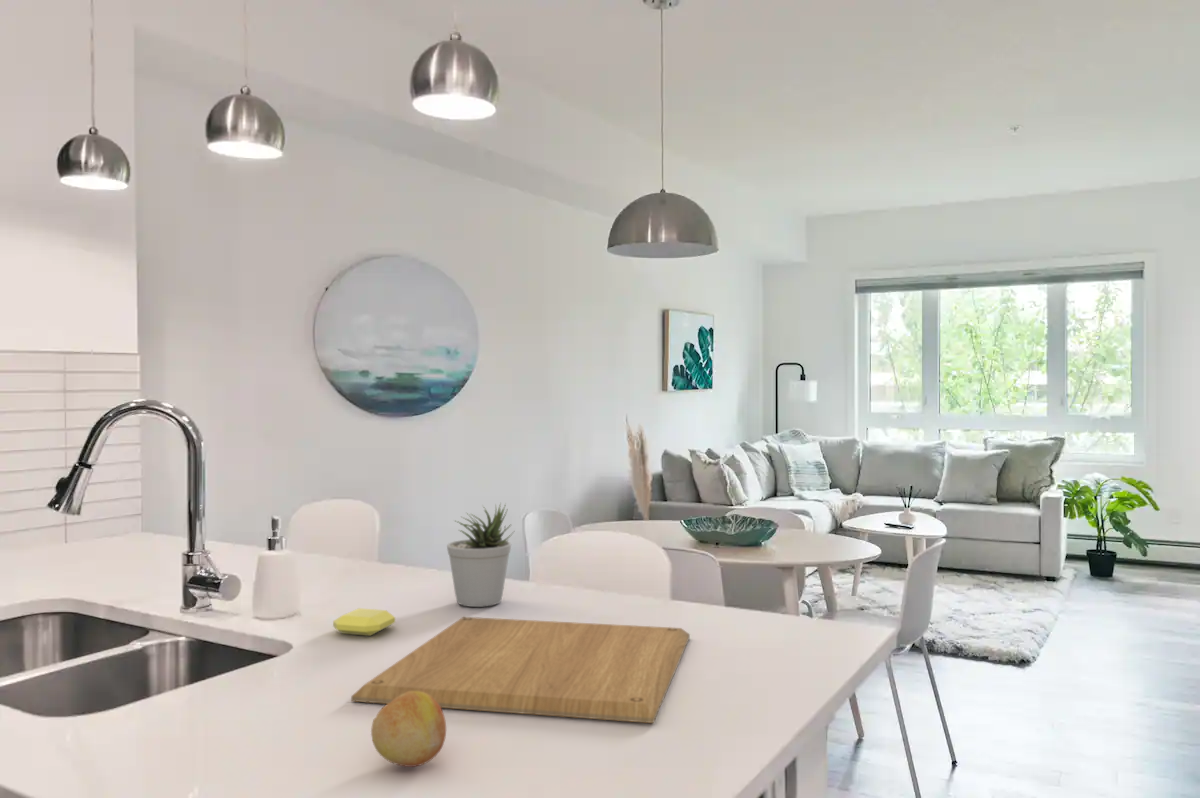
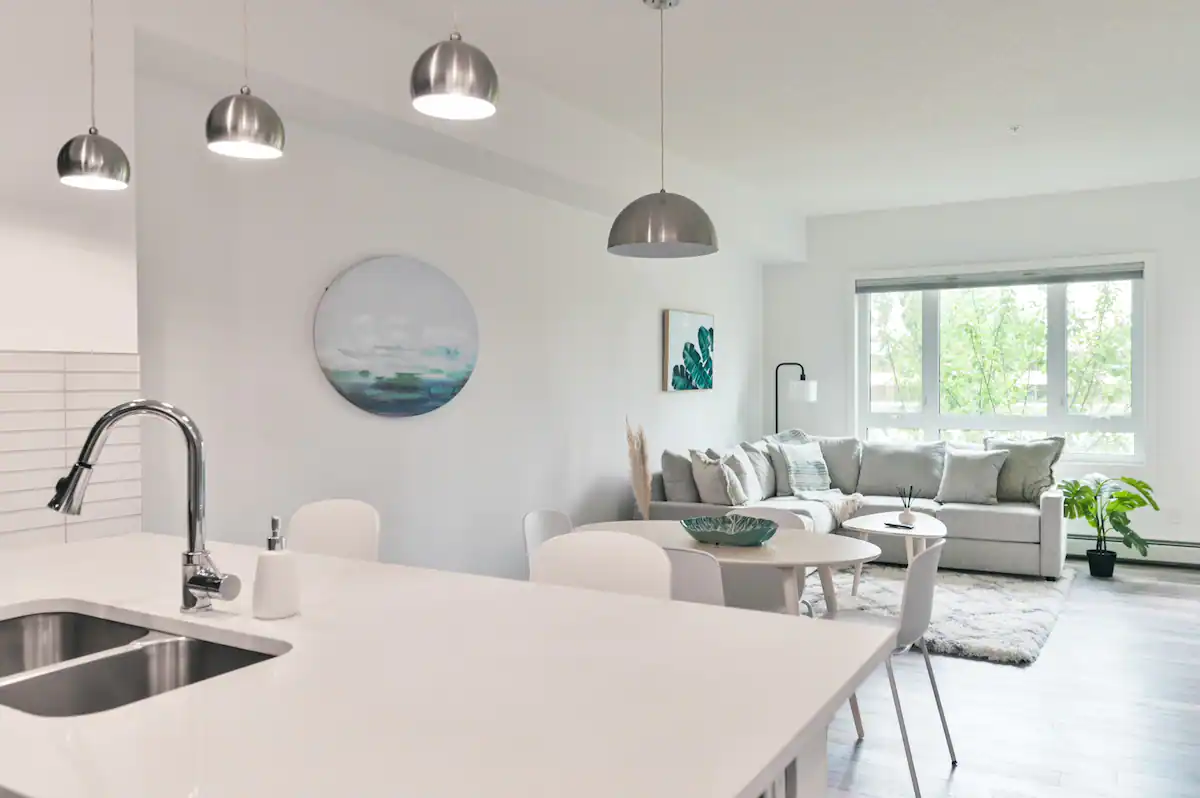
- potted plant [446,502,515,608]
- chopping board [350,616,691,724]
- soap bar [332,607,396,637]
- fruit [370,691,447,768]
